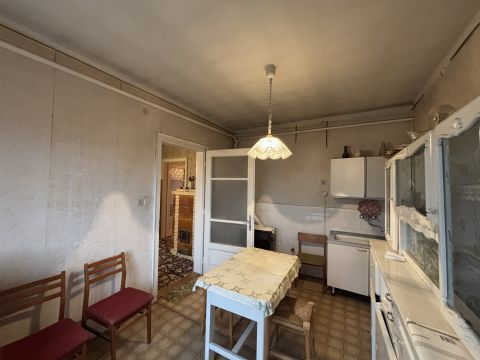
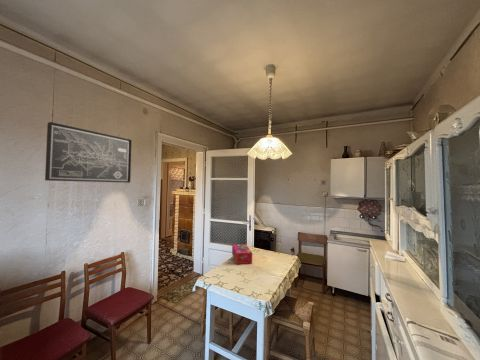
+ tissue box [231,243,253,265]
+ wall art [44,121,133,184]
